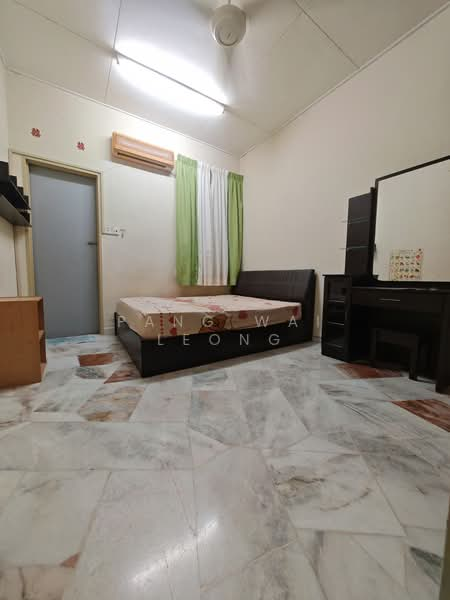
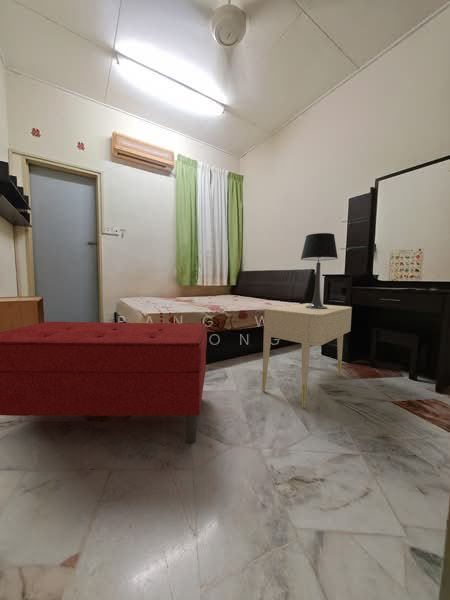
+ table lamp [300,232,339,309]
+ nightstand [261,302,353,408]
+ bench [0,321,208,444]
